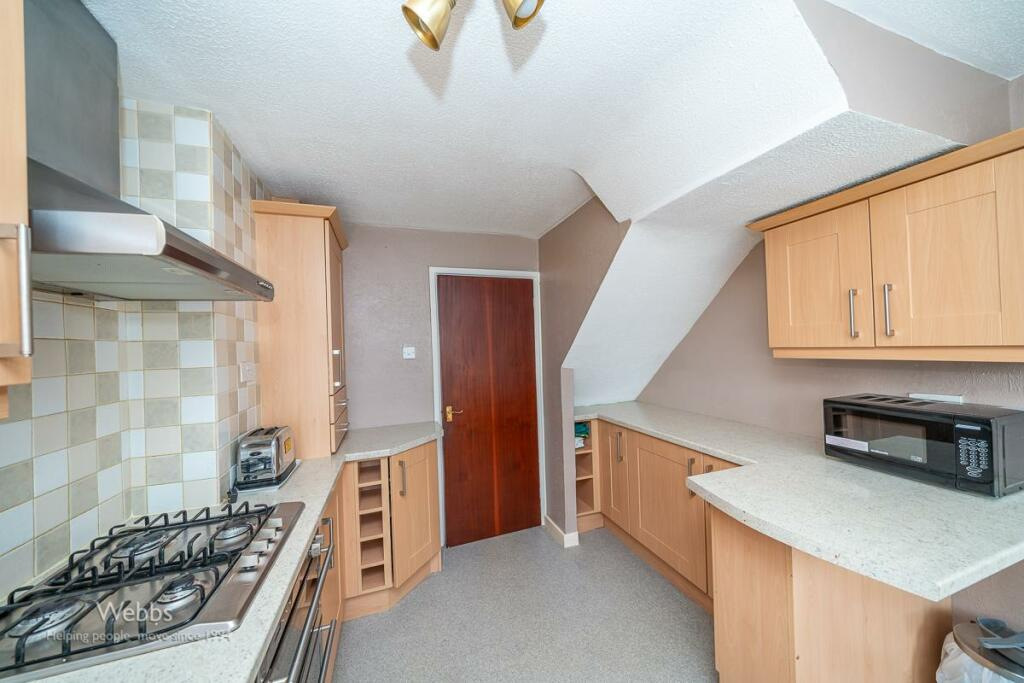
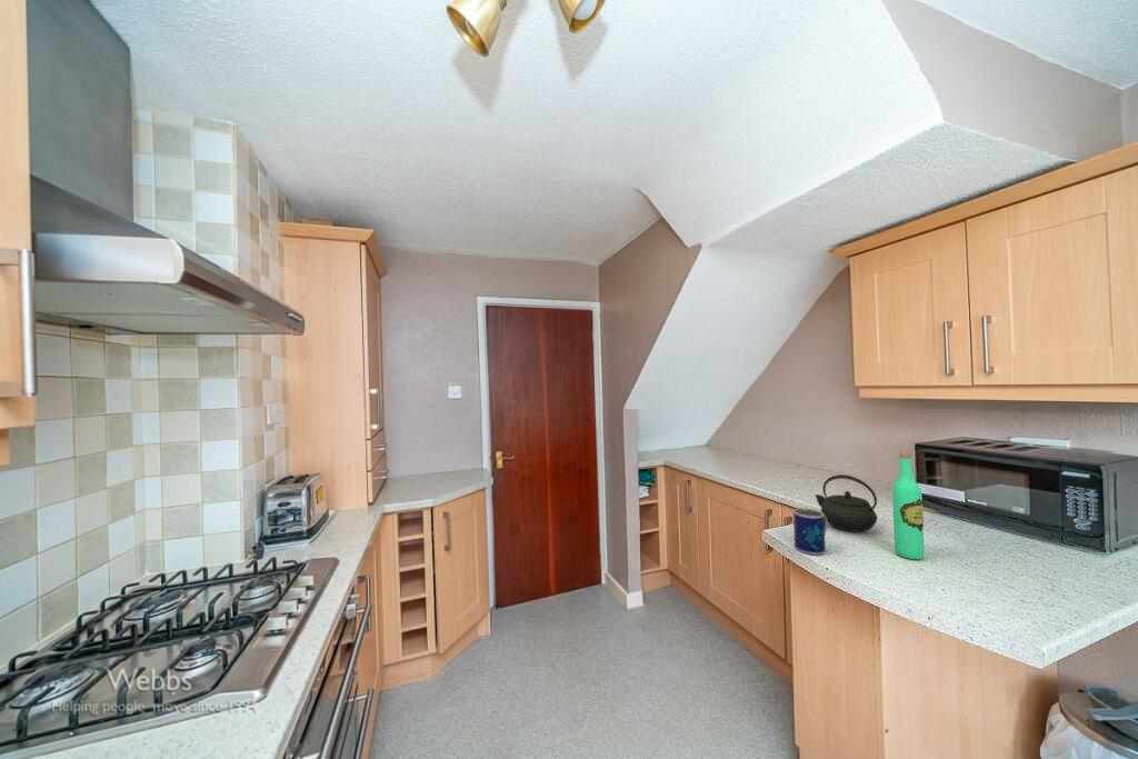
+ kettle [813,473,878,533]
+ wine bottle [891,450,926,560]
+ mug [792,507,829,556]
